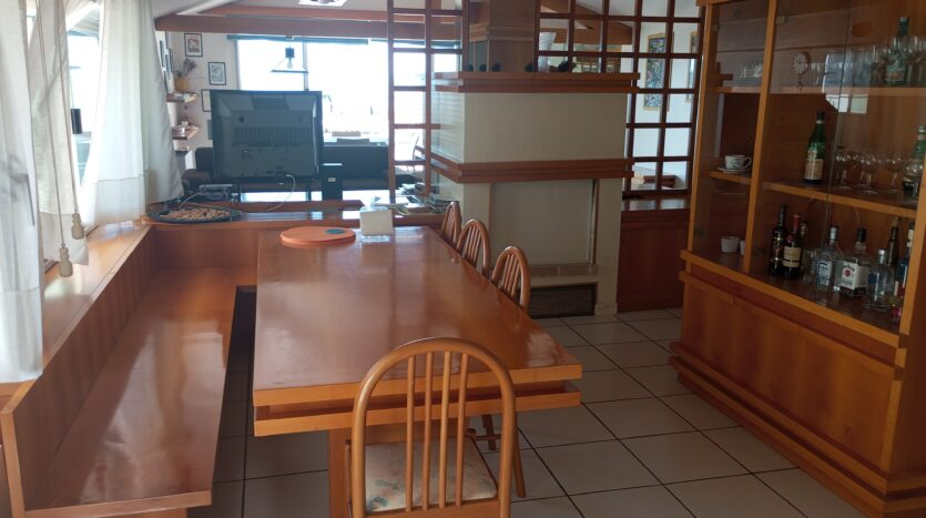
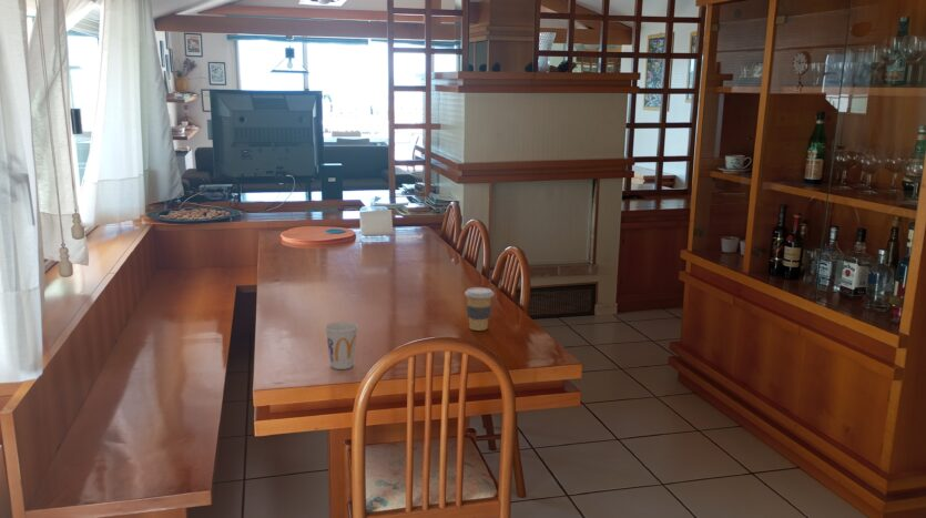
+ cup [324,321,359,370]
+ coffee cup [464,286,495,332]
